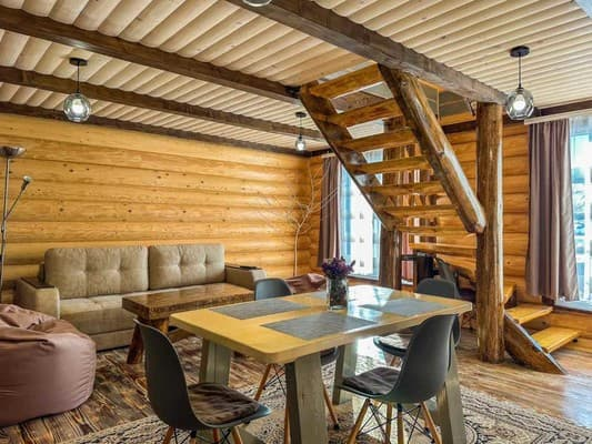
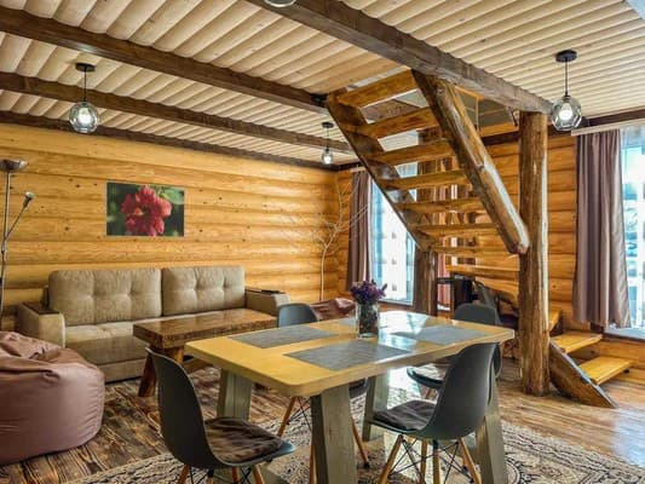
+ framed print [104,180,186,238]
